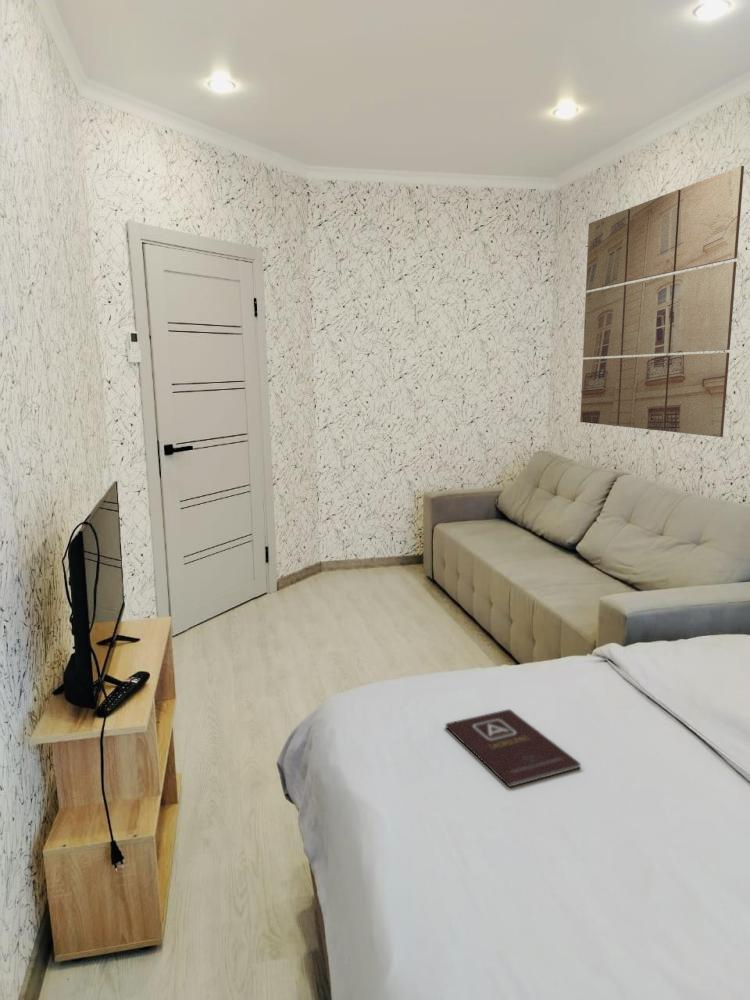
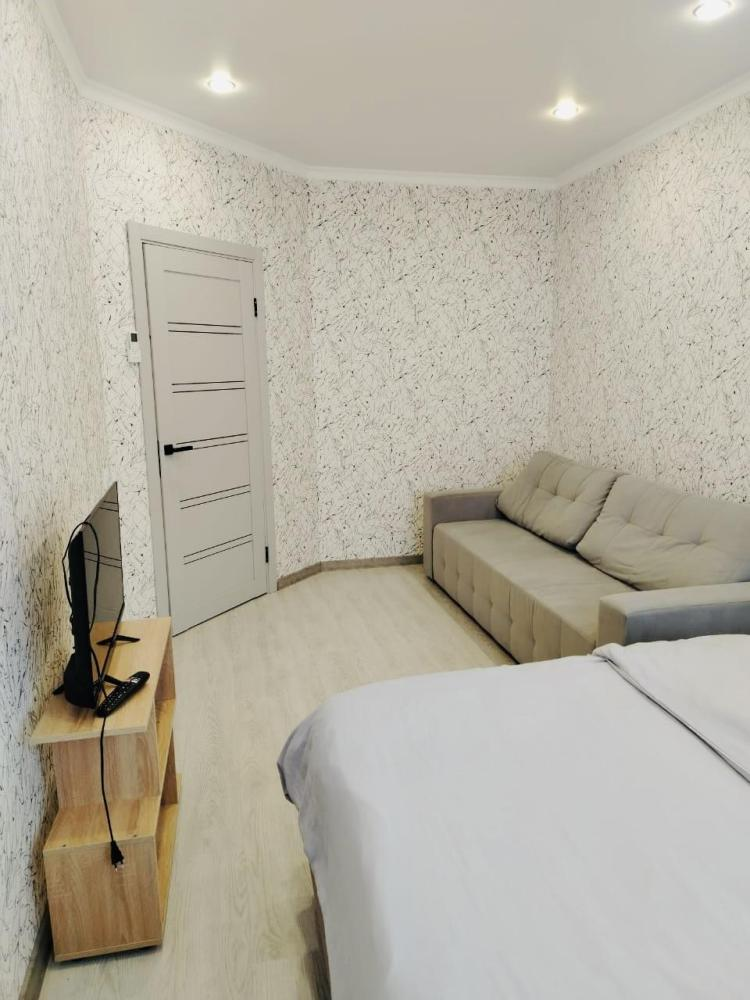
- wall art [579,165,745,438]
- book [445,708,582,788]
